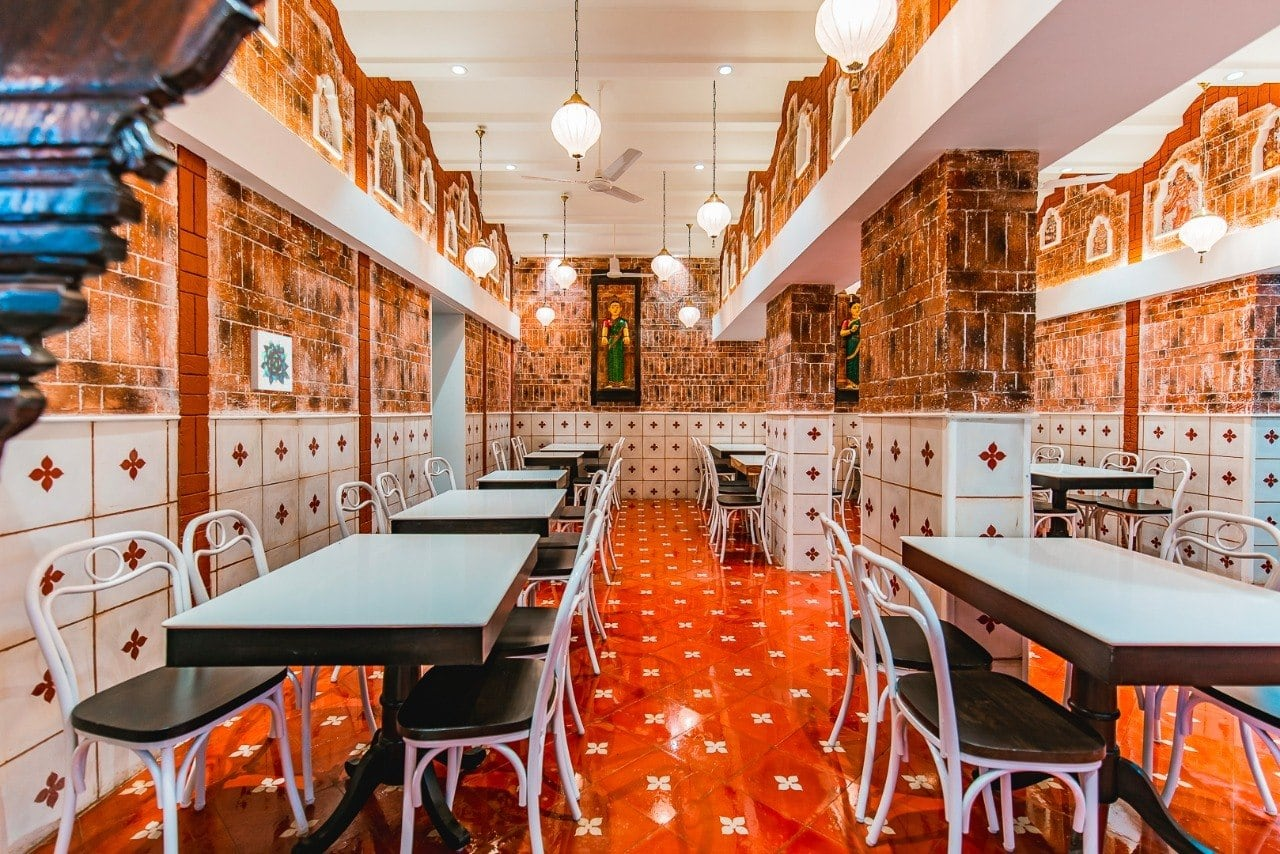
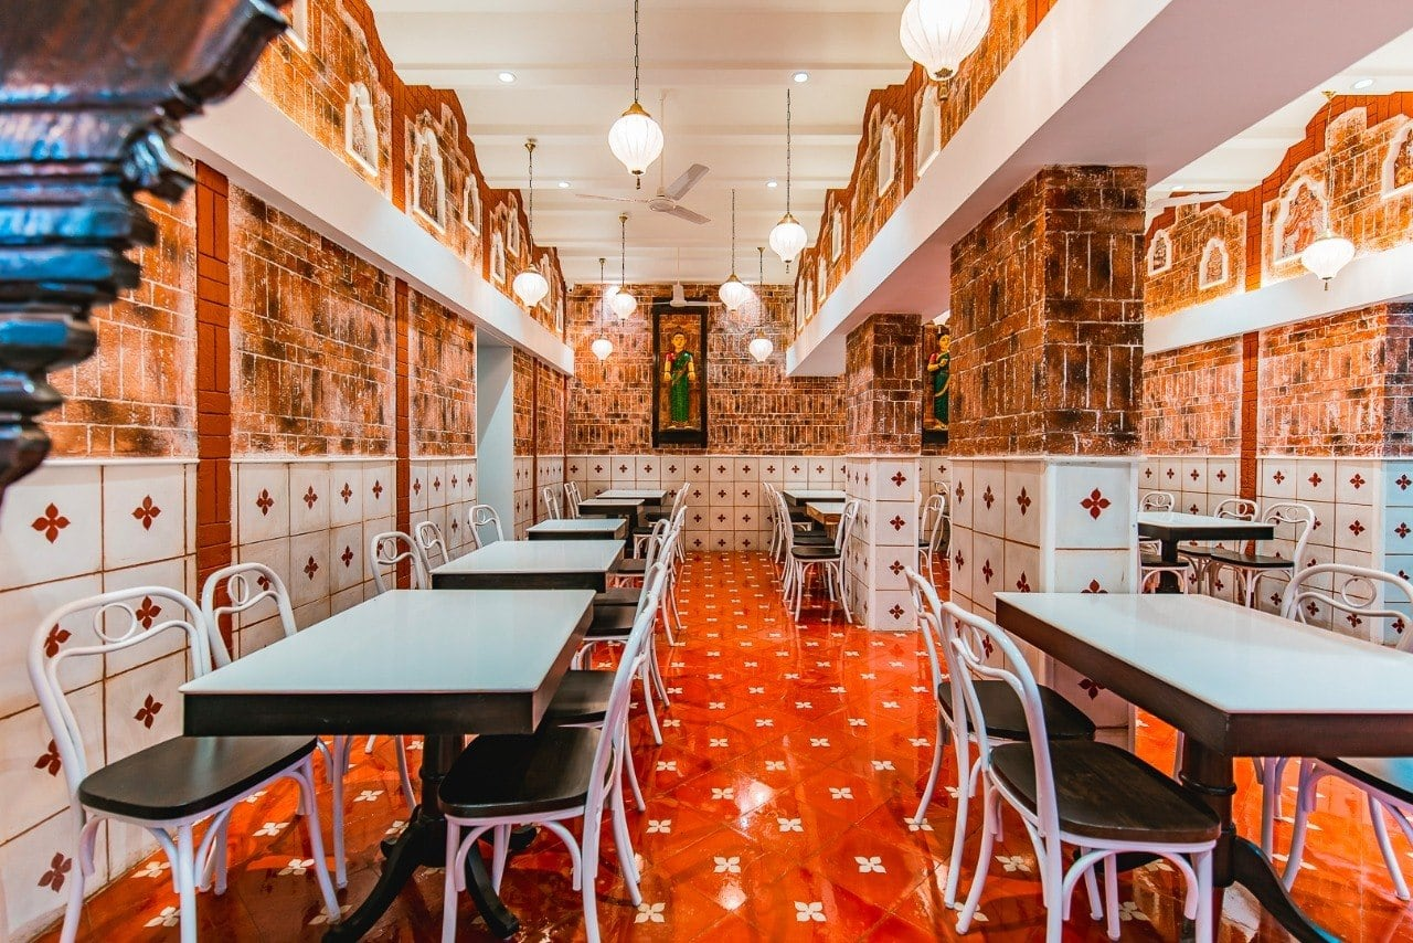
- wall art [250,329,293,392]
